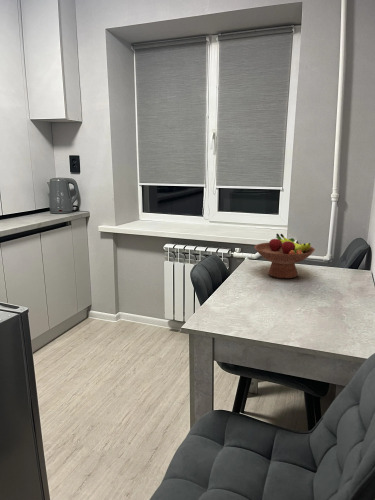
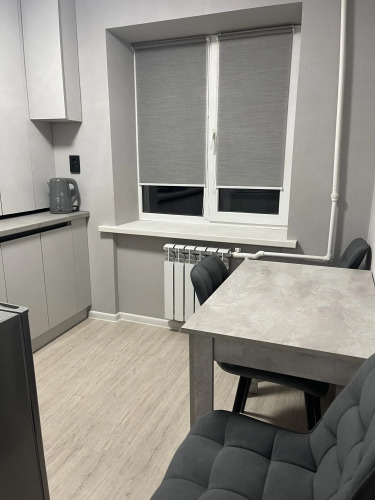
- fruit bowl [253,232,316,279]
